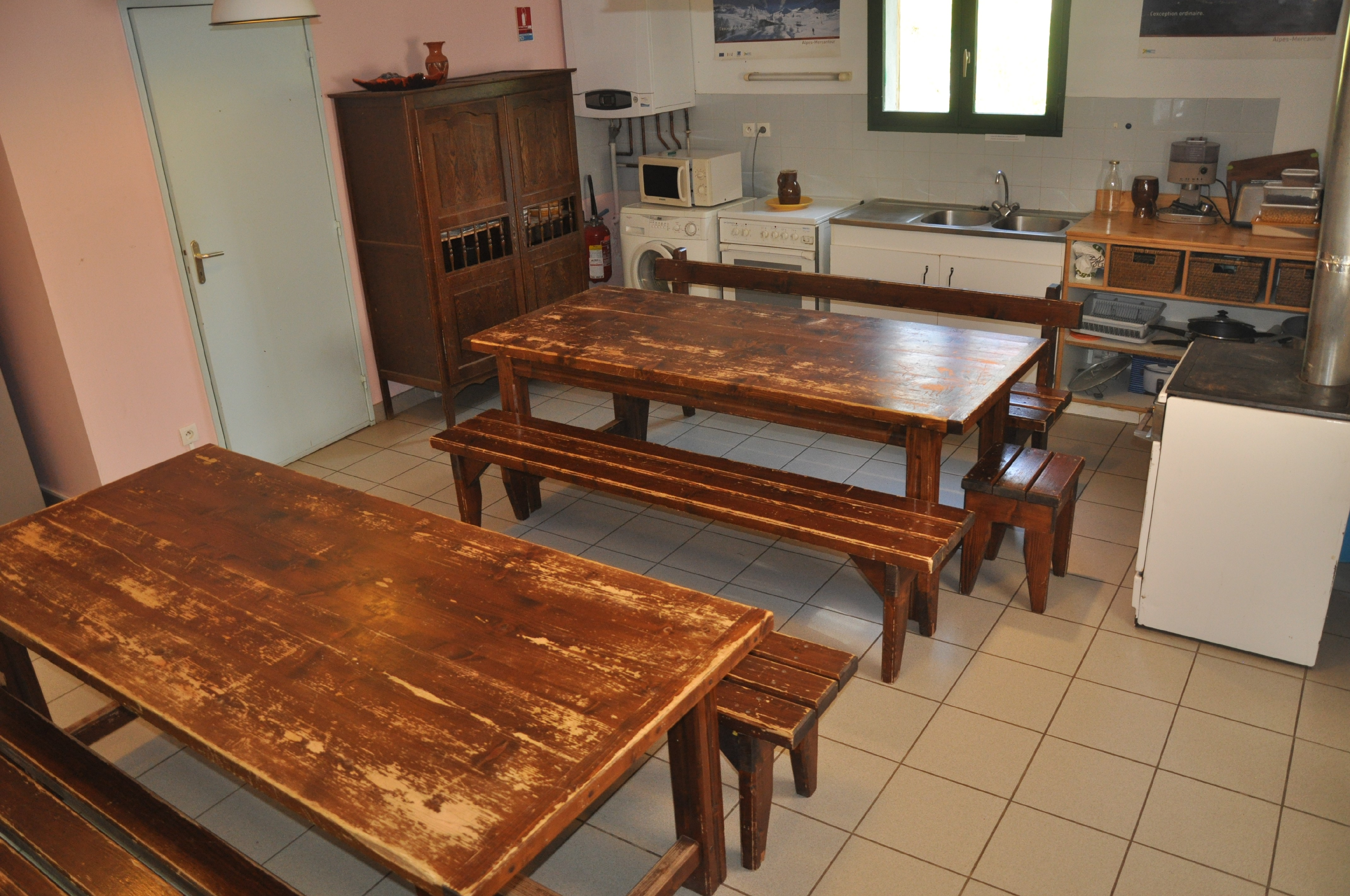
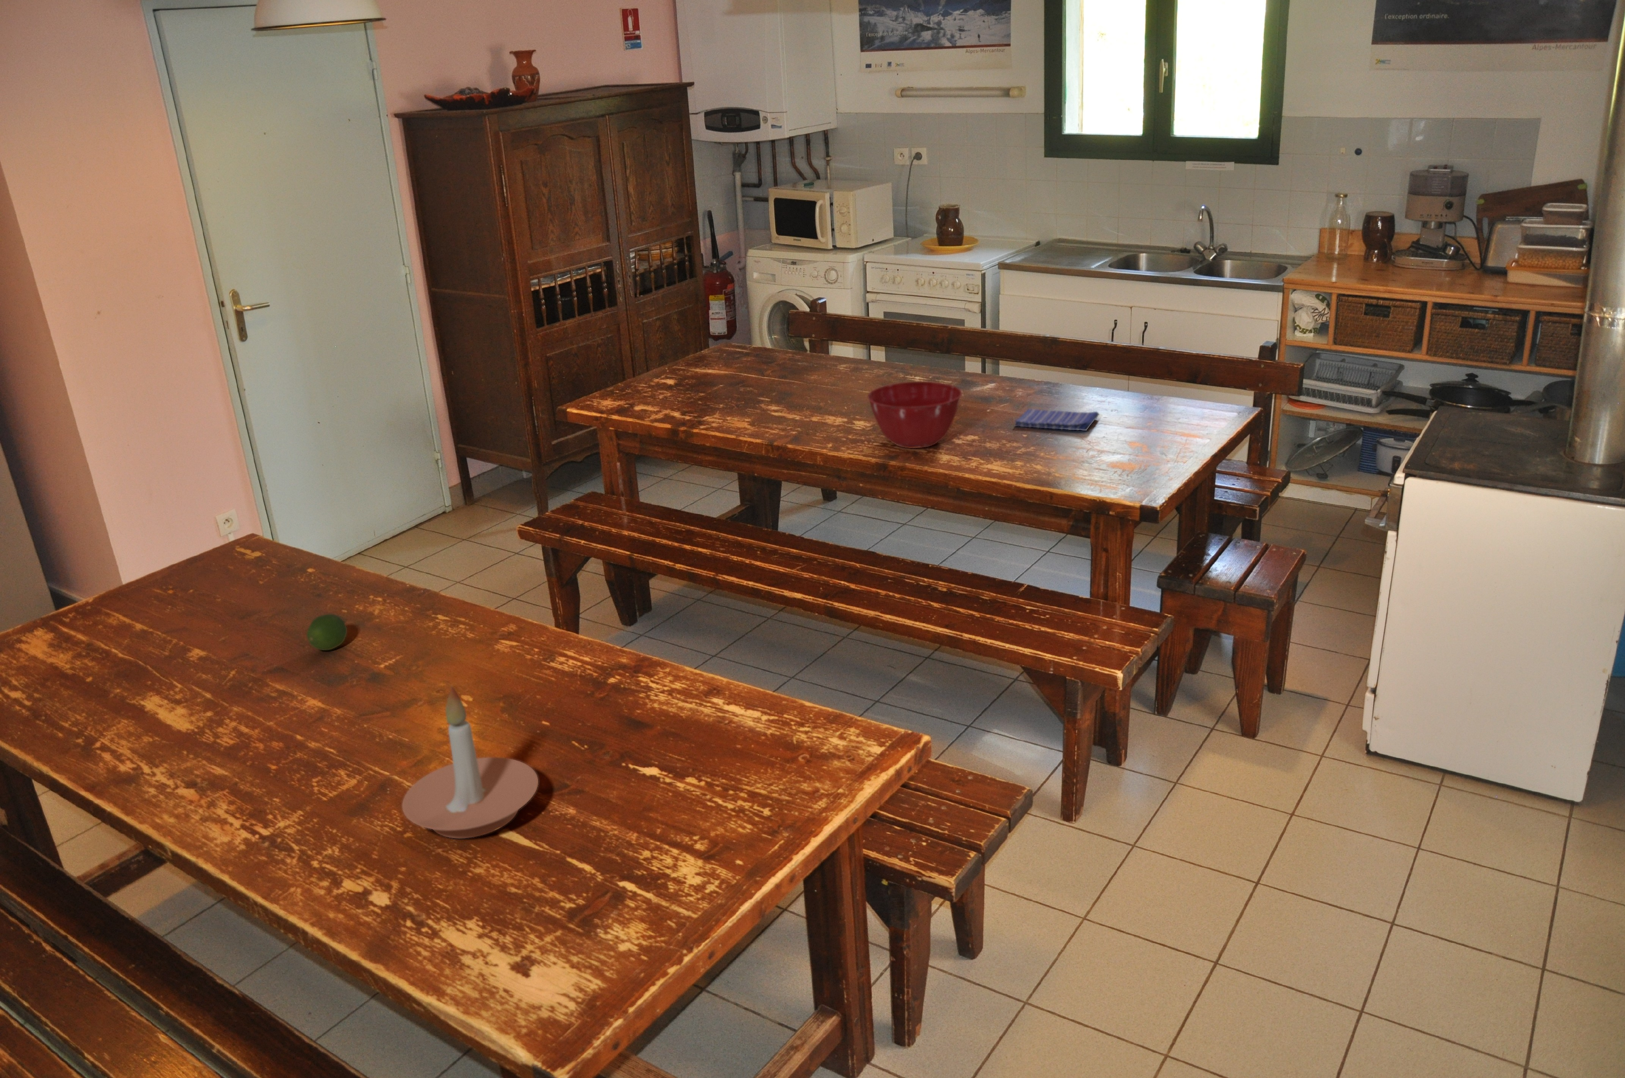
+ mixing bowl [867,381,963,449]
+ dish towel [1015,408,1100,431]
+ fruit [306,614,348,651]
+ candle holder [402,686,539,839]
